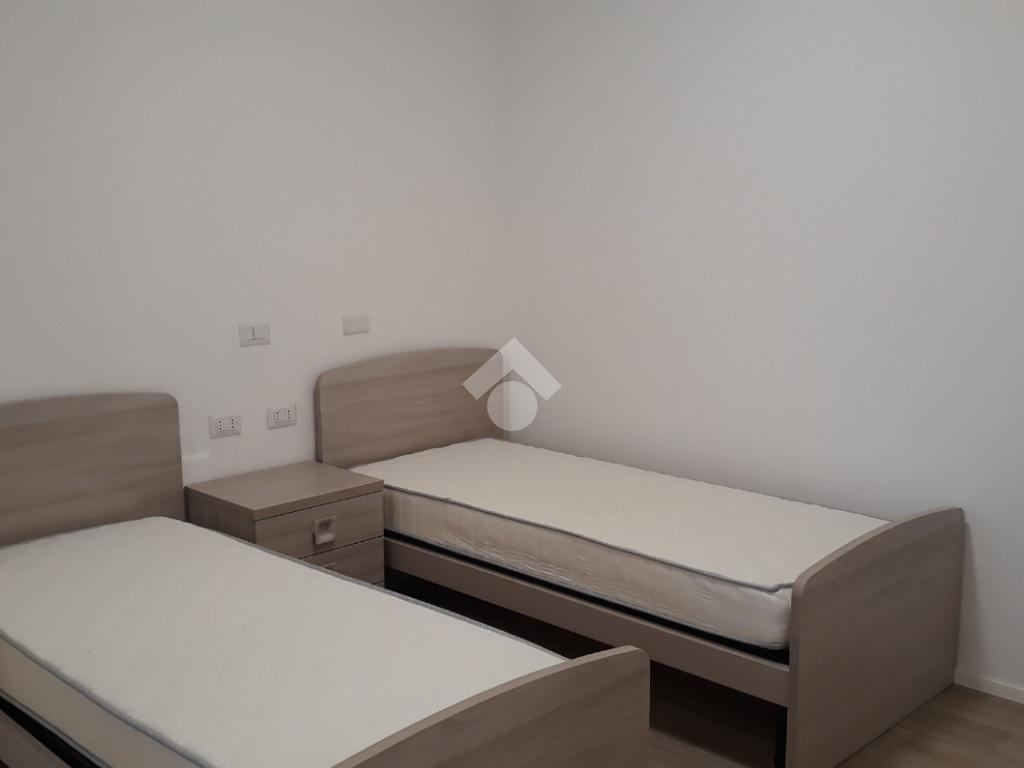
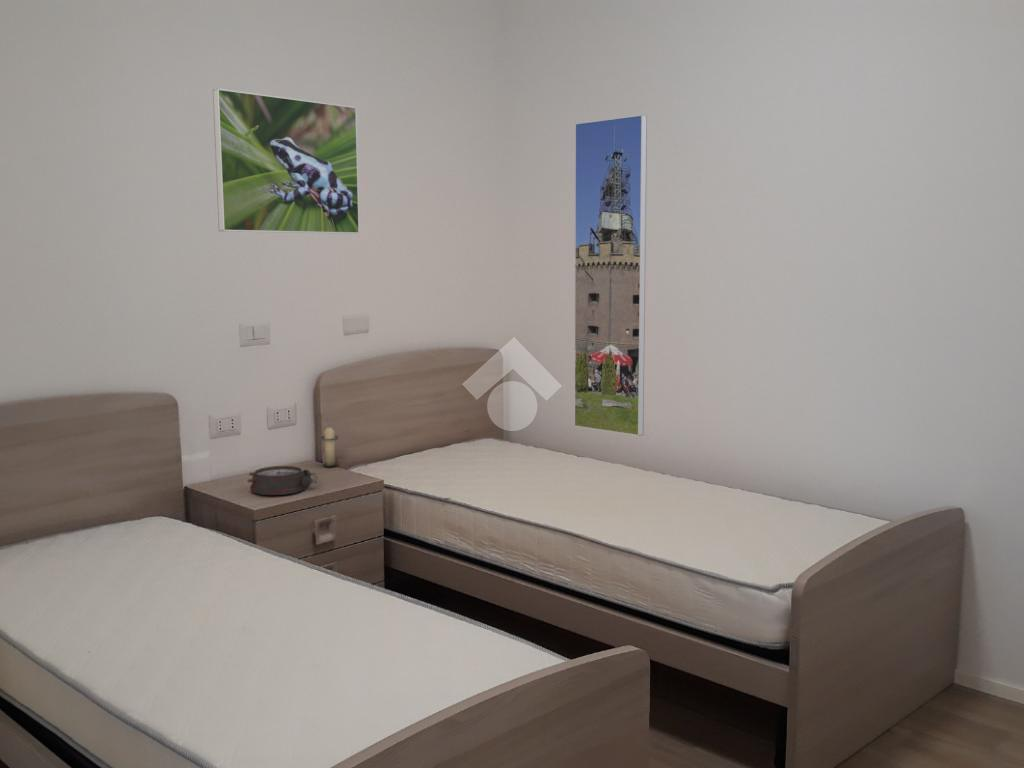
+ candle [320,424,339,468]
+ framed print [573,114,648,437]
+ alarm clock [246,465,319,496]
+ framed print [212,87,361,235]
